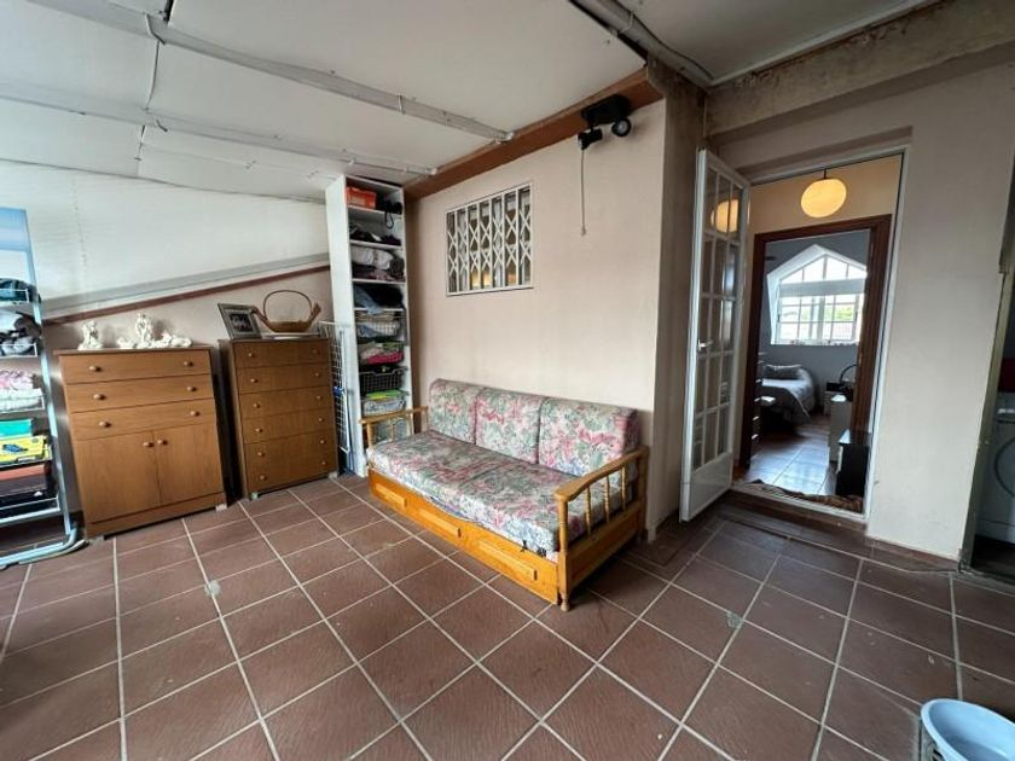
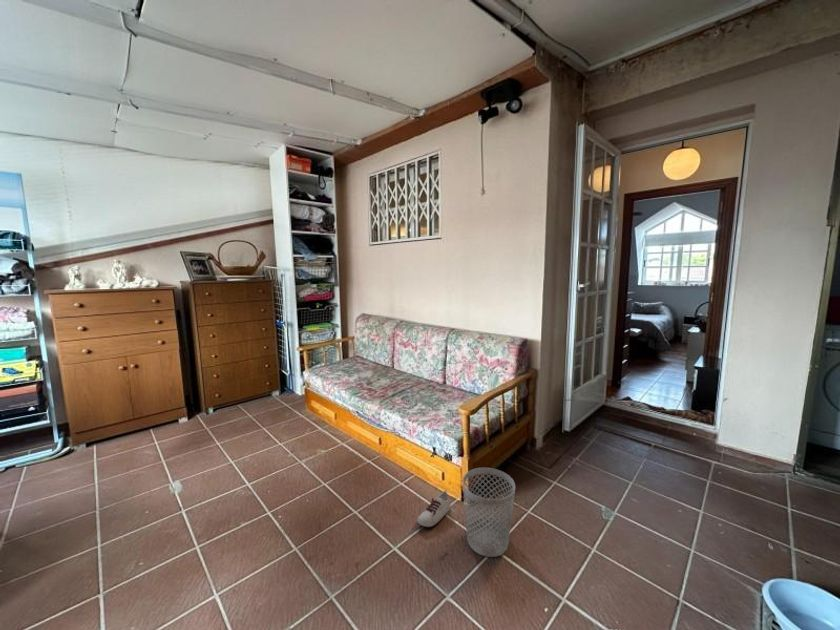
+ wastebasket [462,467,516,558]
+ shoe [416,489,452,529]
